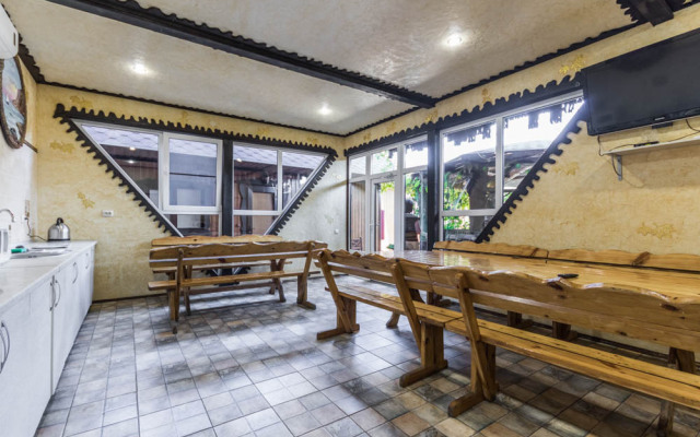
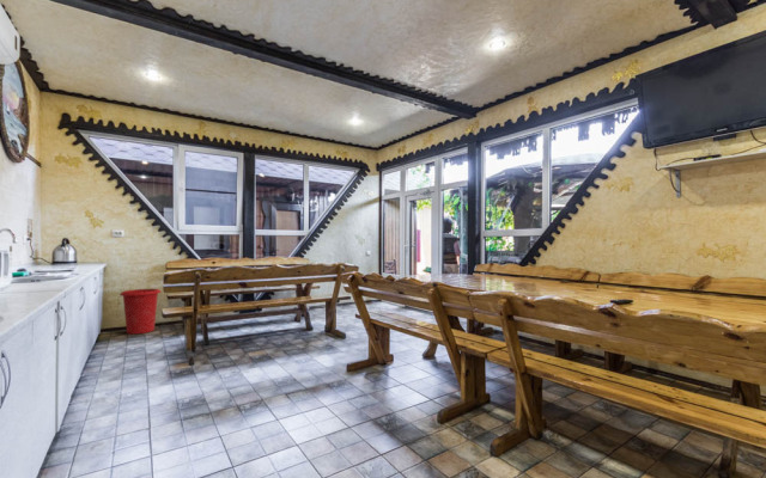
+ waste bin [118,288,163,335]
